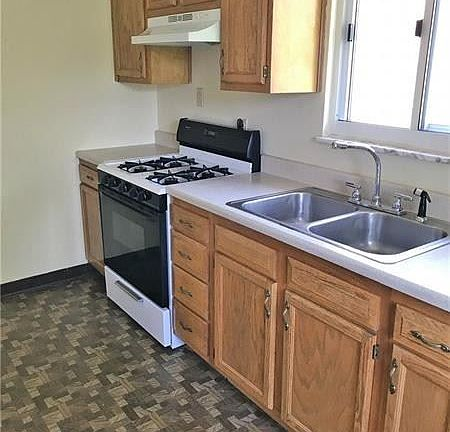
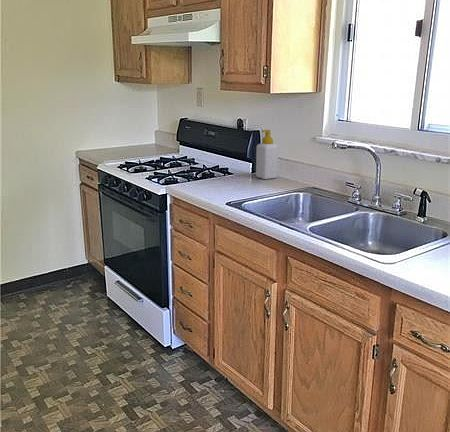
+ soap bottle [255,129,279,180]
